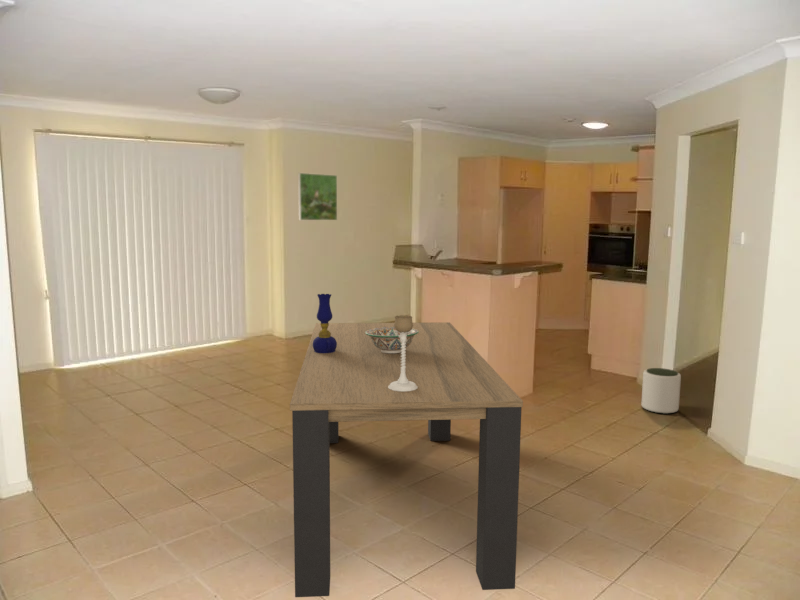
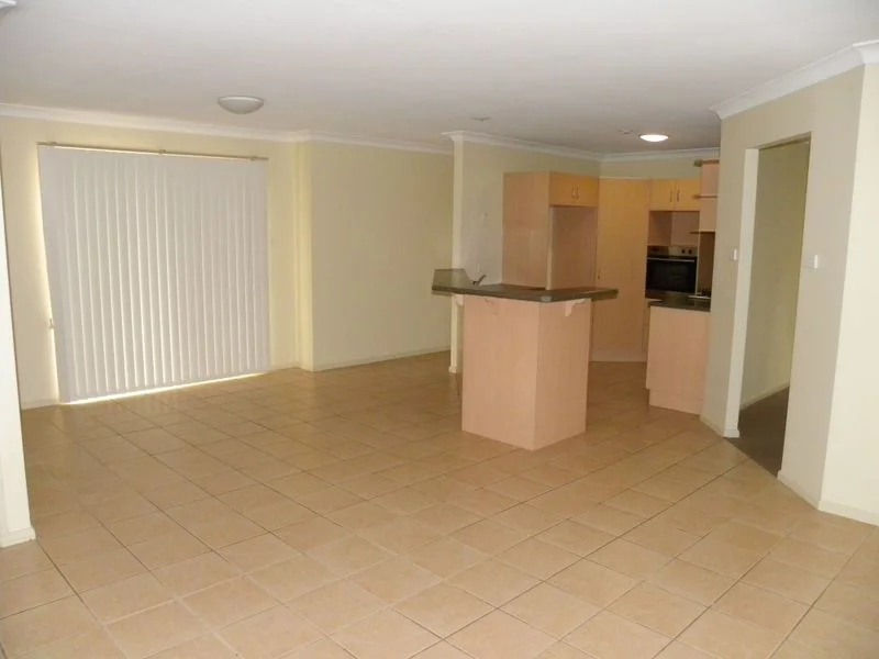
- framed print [297,172,338,221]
- plant pot [640,367,682,415]
- decorative bowl [365,327,419,353]
- dining table [289,321,524,598]
- candle holder [388,314,418,391]
- oil lamp [313,293,337,353]
